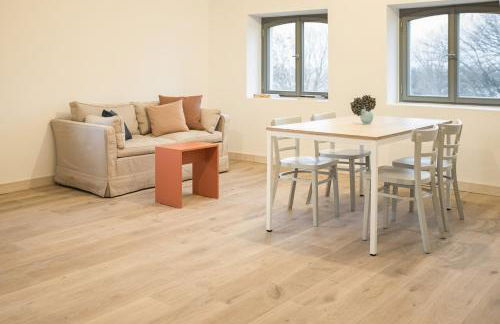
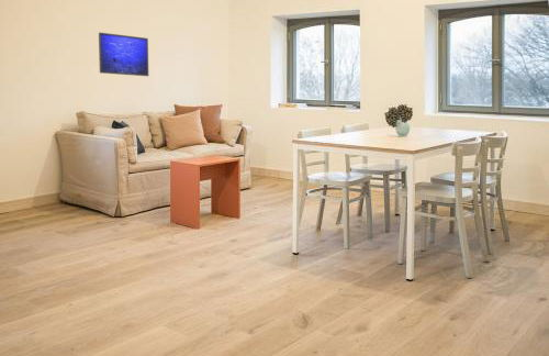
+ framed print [98,32,149,77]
